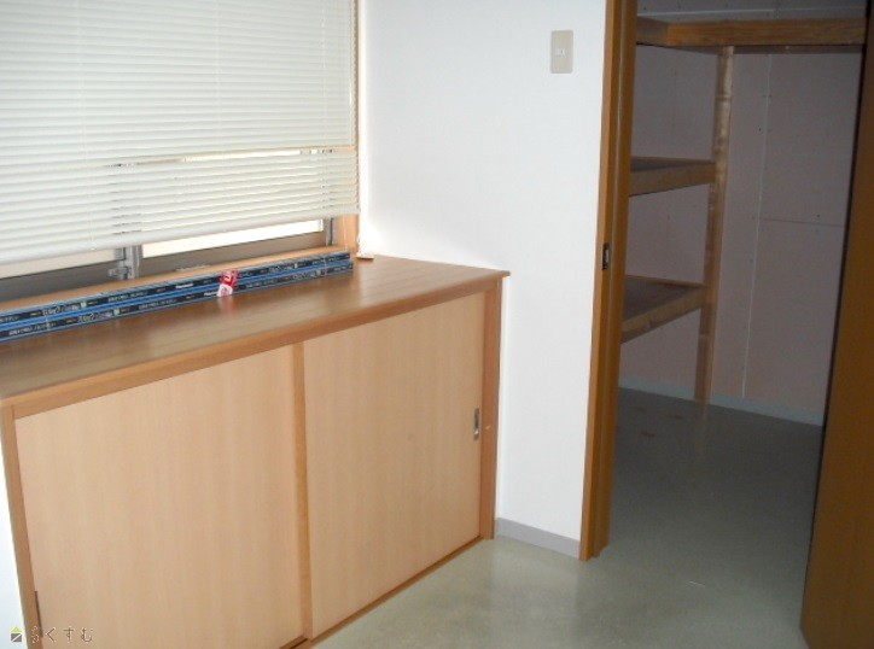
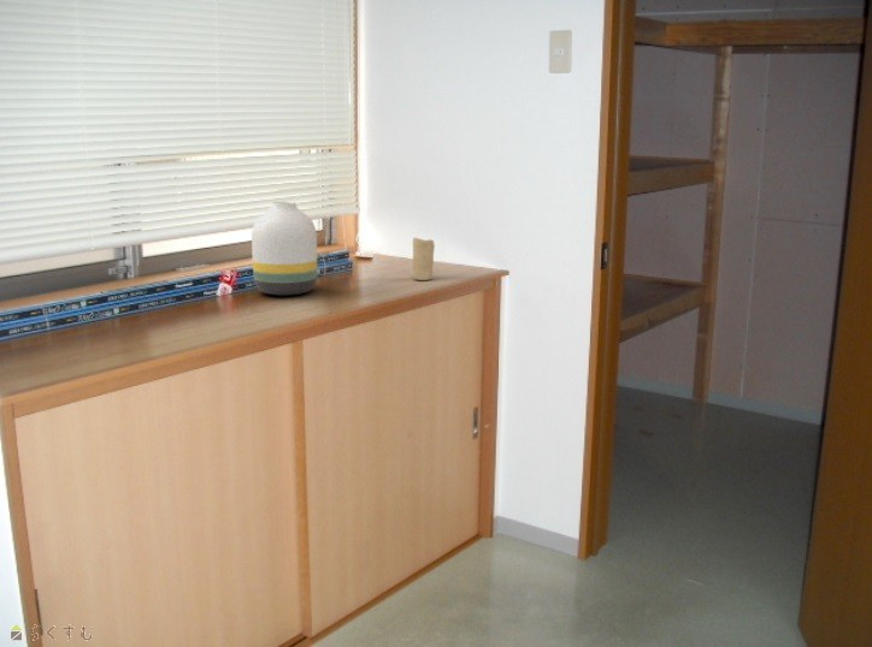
+ vase [251,200,318,296]
+ candle [412,237,436,281]
